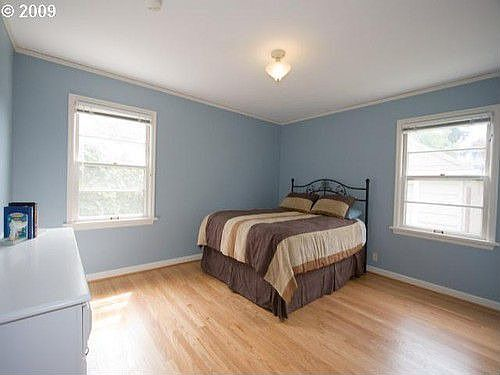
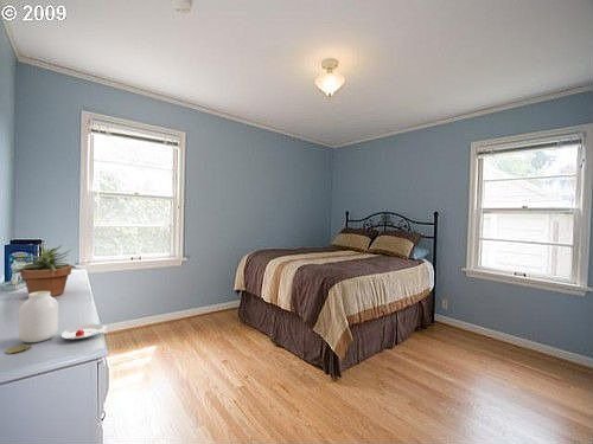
+ potted plant [9,243,82,297]
+ jar [5,291,107,355]
